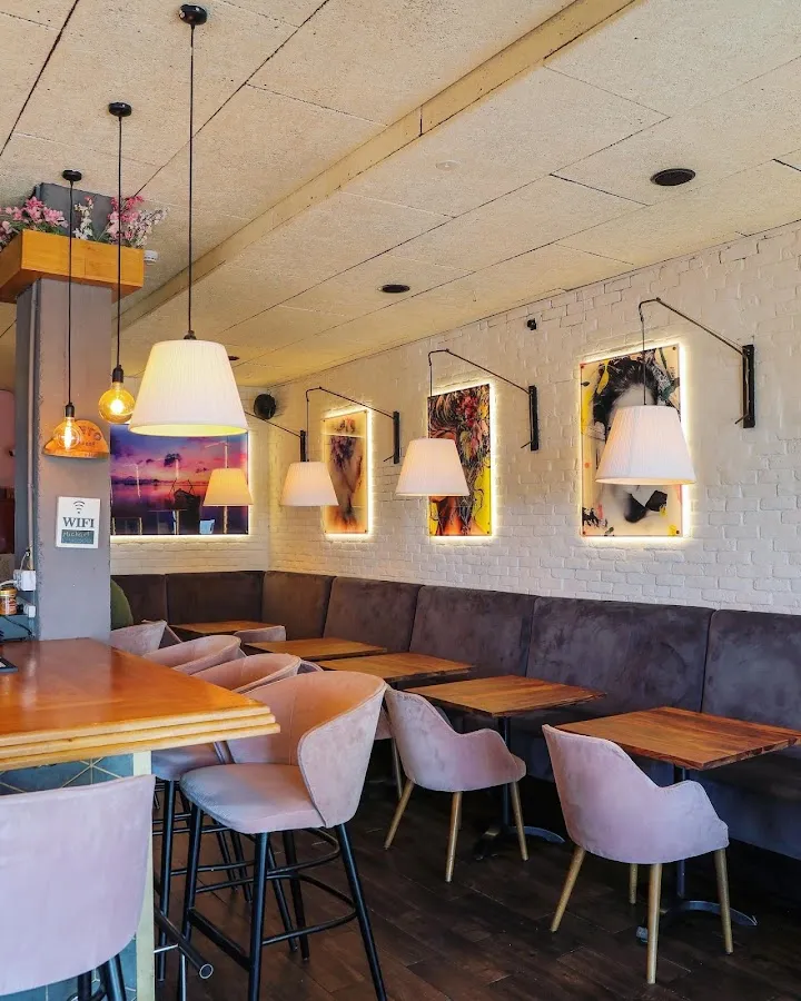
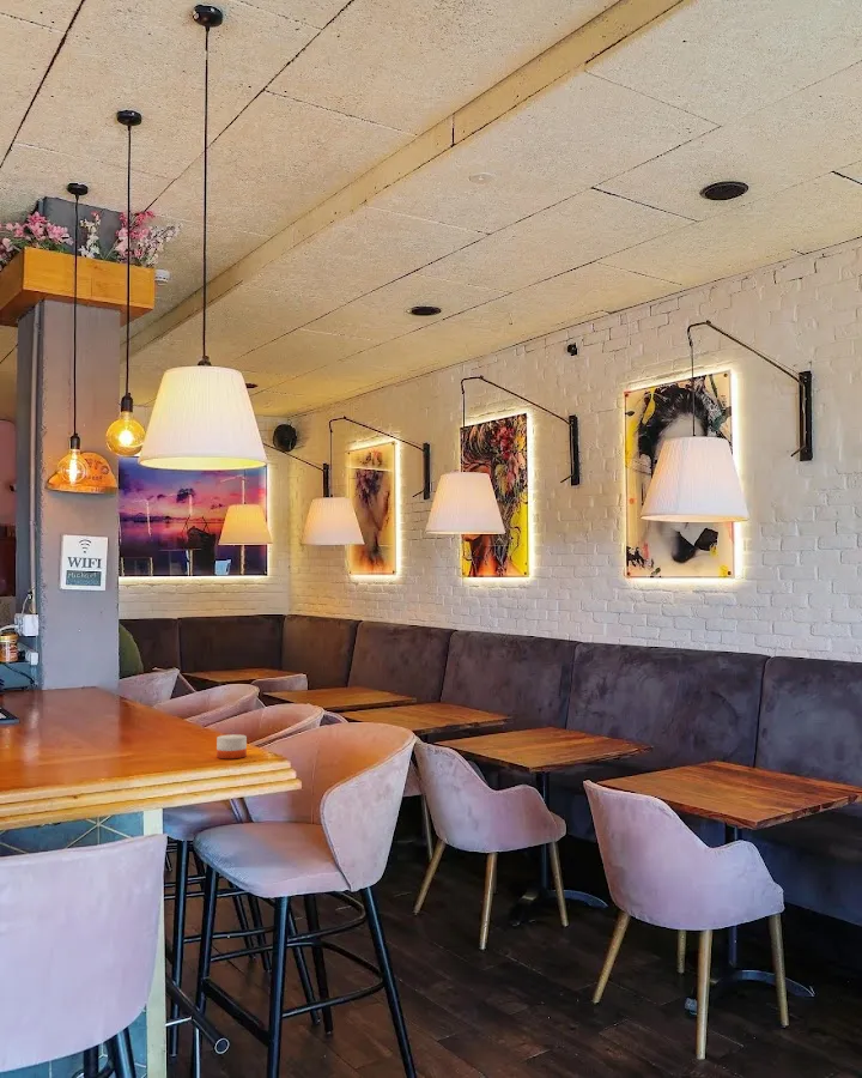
+ candle [216,733,248,759]
